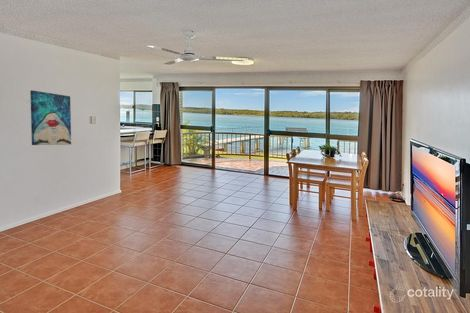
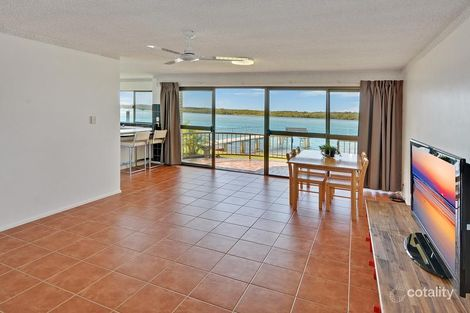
- wall art [29,89,72,146]
